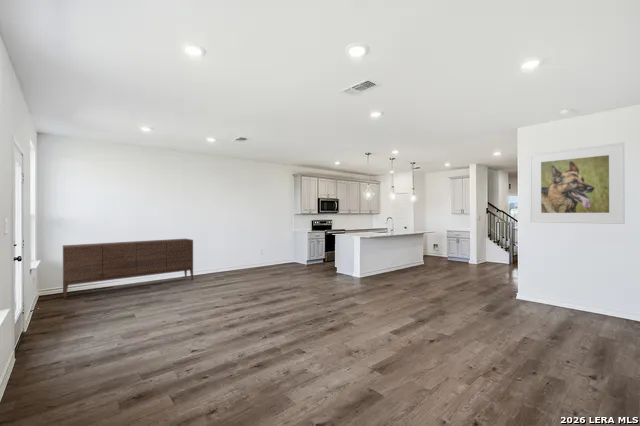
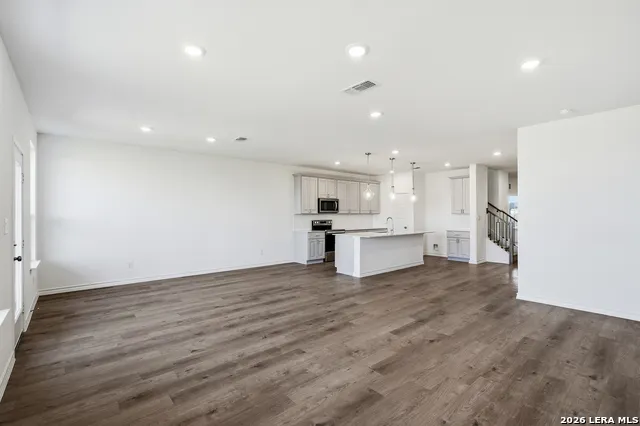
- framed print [529,141,626,225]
- sideboard [62,238,194,299]
